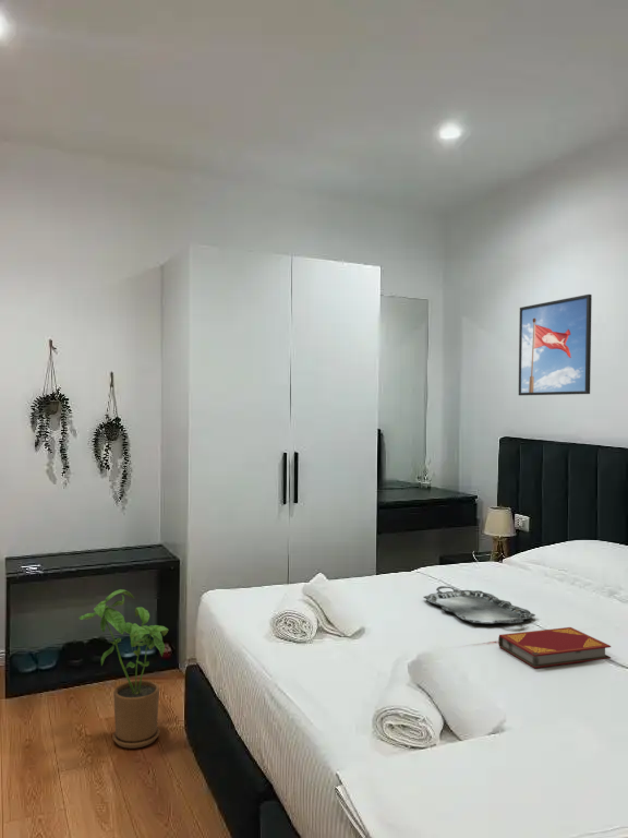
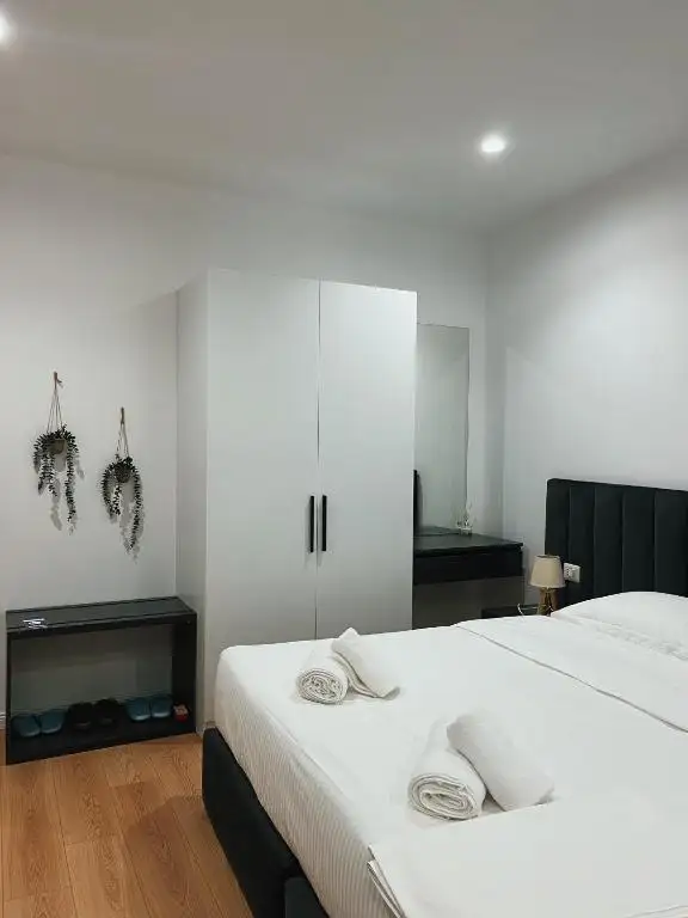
- serving tray [422,585,536,625]
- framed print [518,294,593,396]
- house plant [77,588,169,750]
- hardback book [497,626,612,669]
